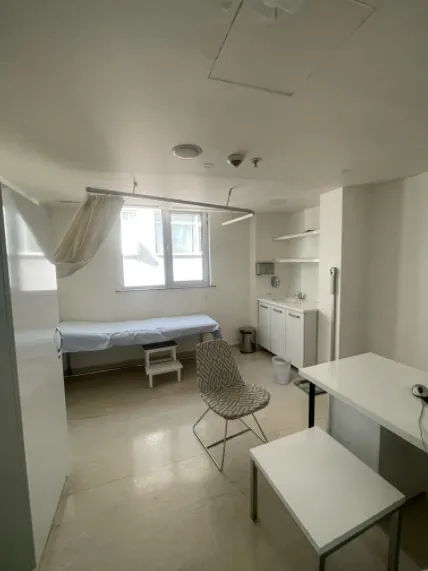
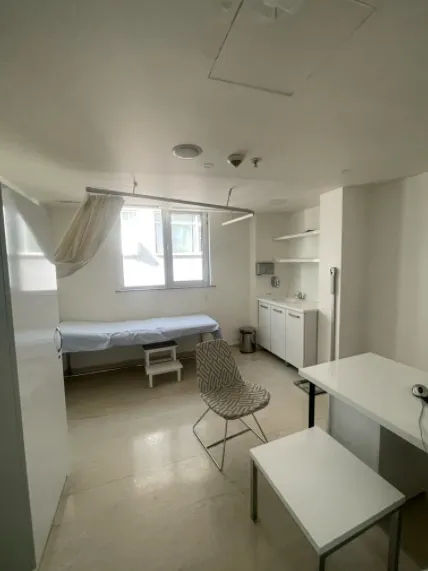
- wastebasket [271,355,292,385]
